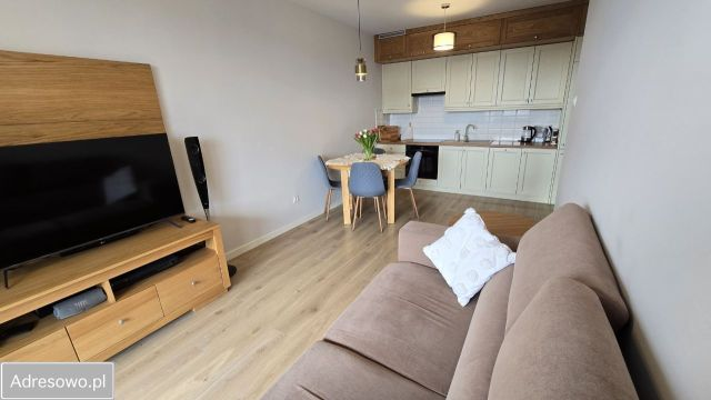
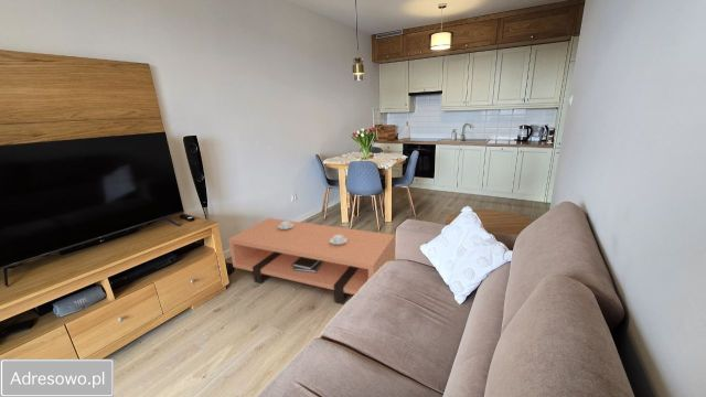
+ coffee table [227,217,396,305]
